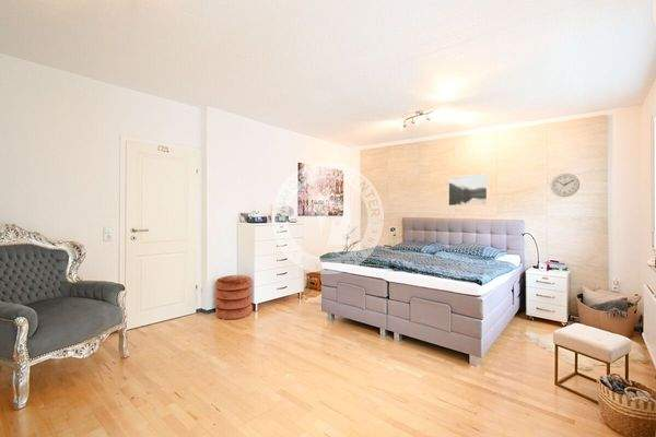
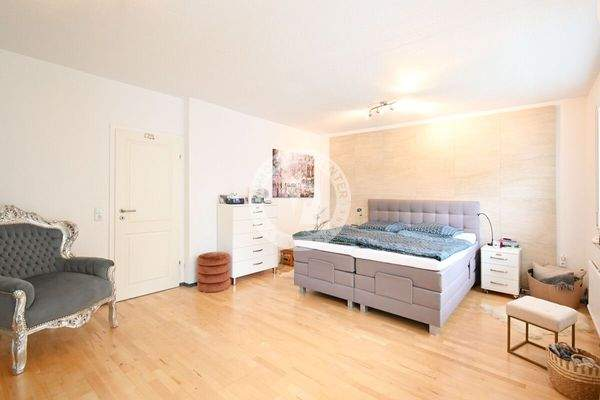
- wall clock [550,173,581,198]
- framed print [447,173,489,206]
